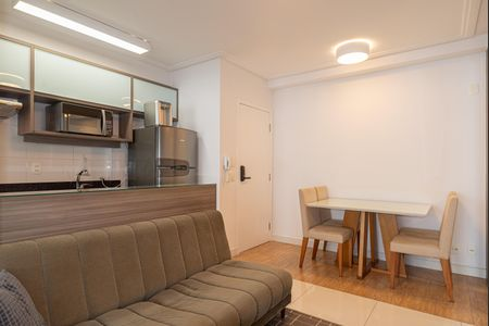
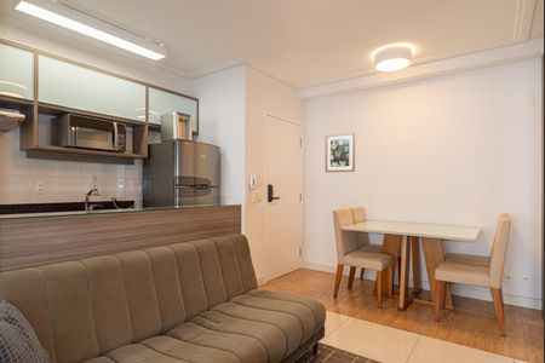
+ wall art [325,132,356,173]
